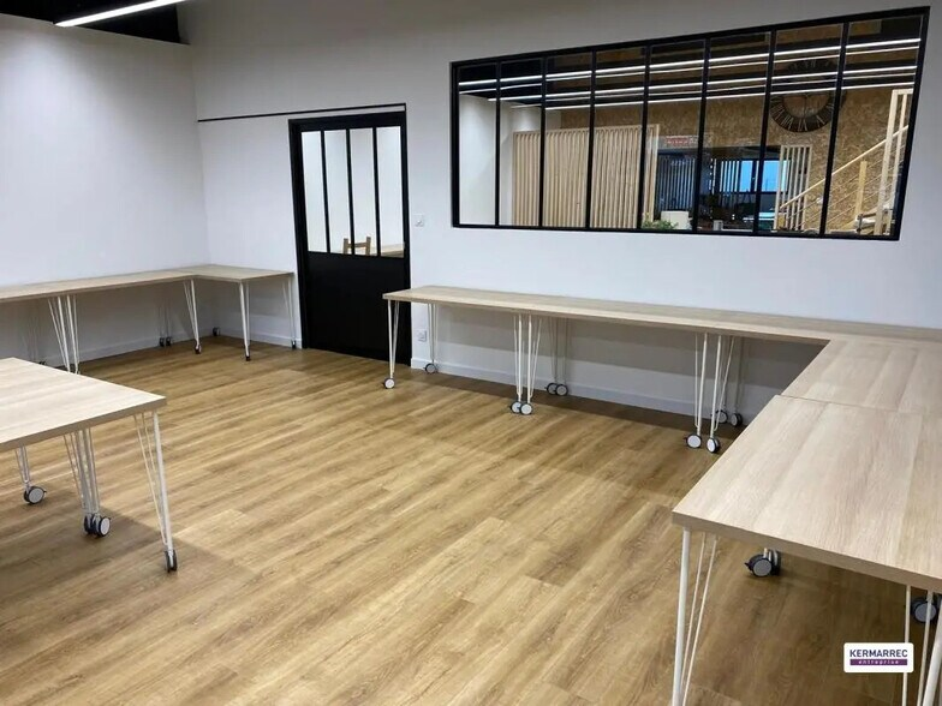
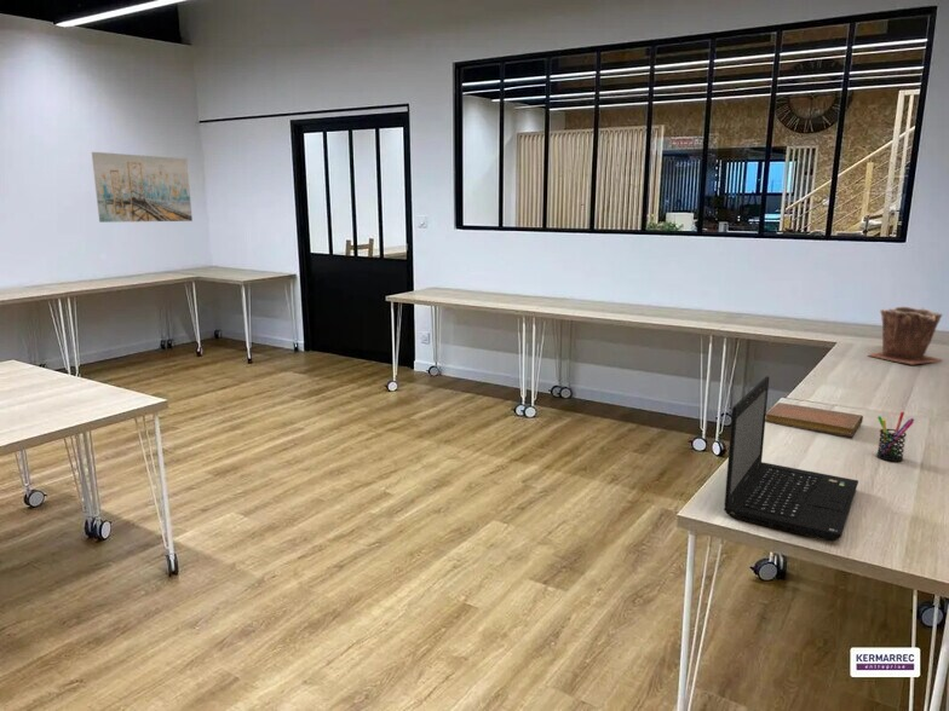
+ laptop [723,375,859,542]
+ wall art [91,151,194,224]
+ pen holder [875,411,915,463]
+ notebook [765,401,864,438]
+ plant pot [867,306,944,365]
